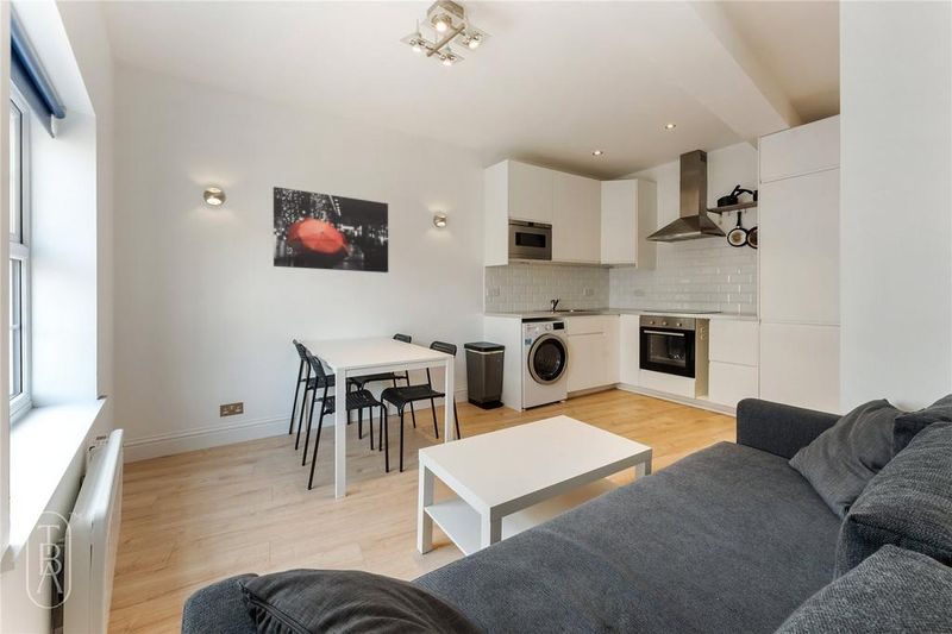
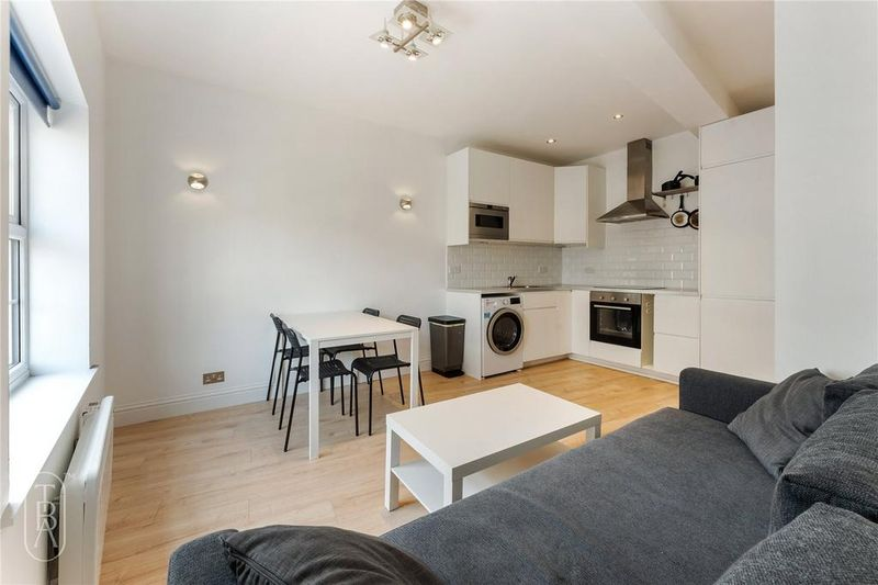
- wall art [273,186,389,274]
